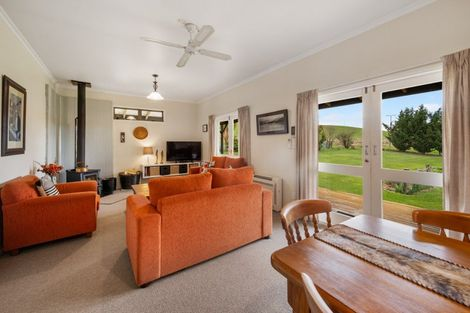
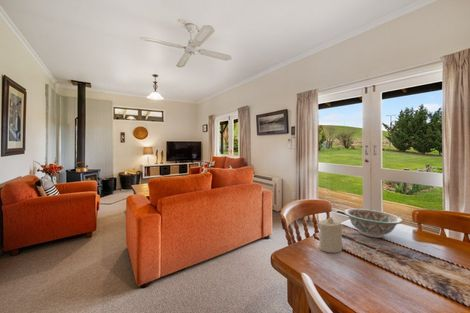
+ decorative bowl [343,208,404,239]
+ candle [318,216,343,254]
